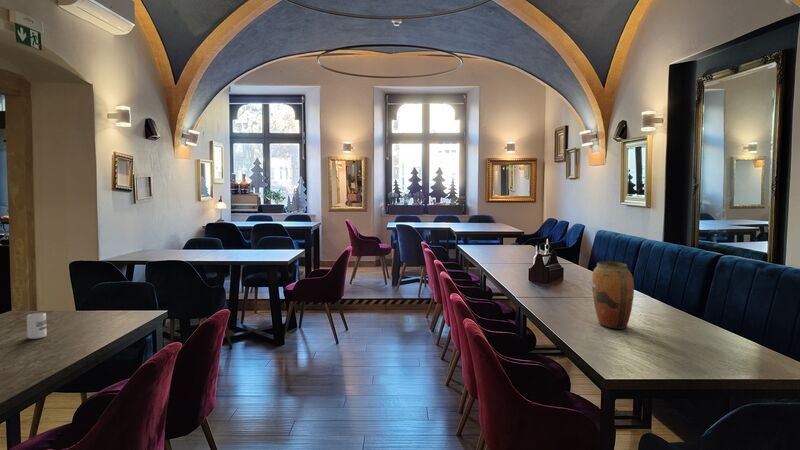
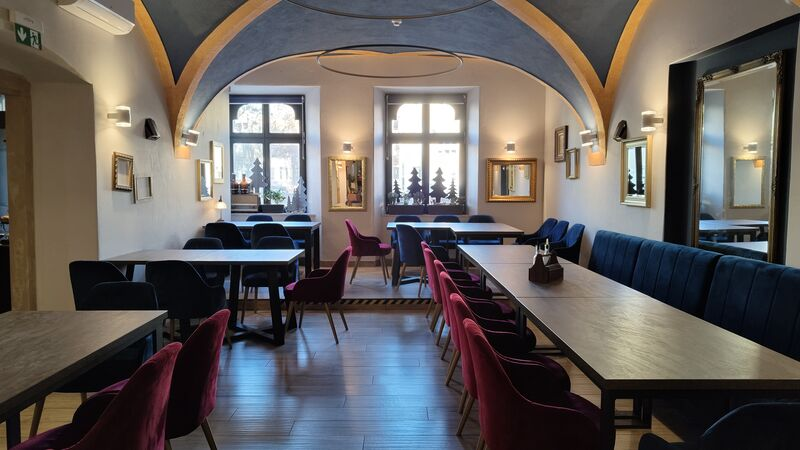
- cup [26,312,48,340]
- vase [591,260,635,330]
